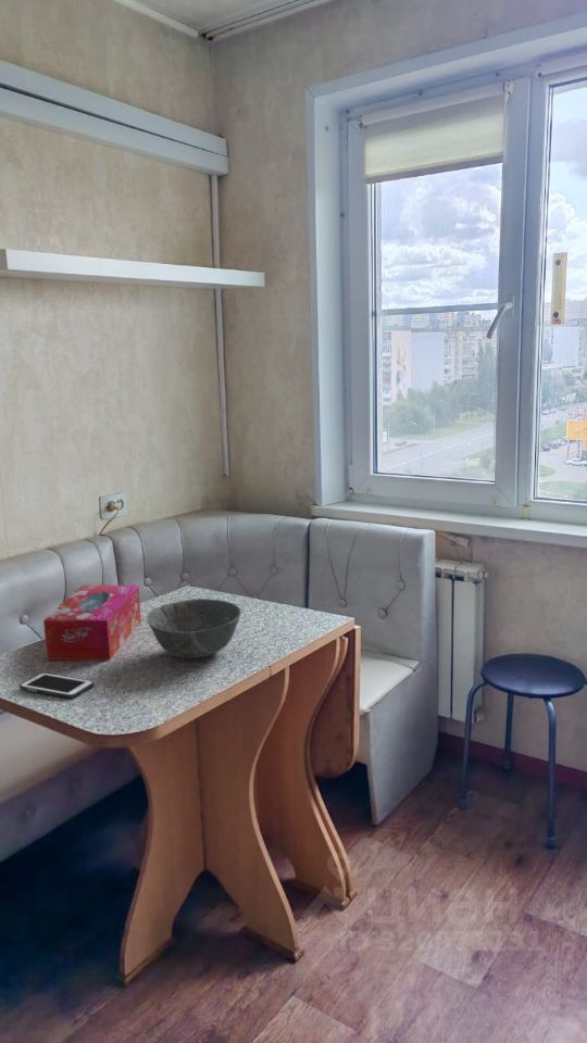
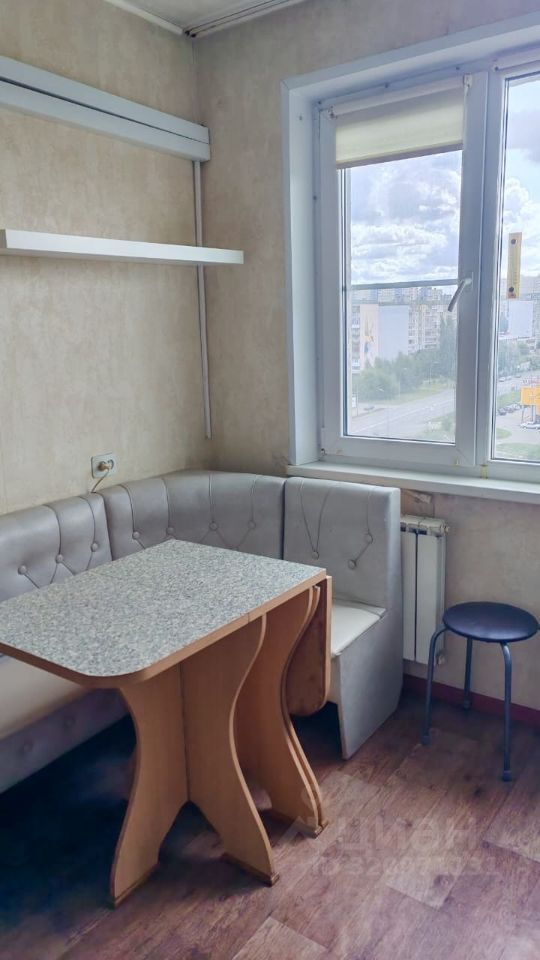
- tissue box [42,583,142,662]
- cell phone [18,671,95,700]
- bowl [146,598,242,659]
